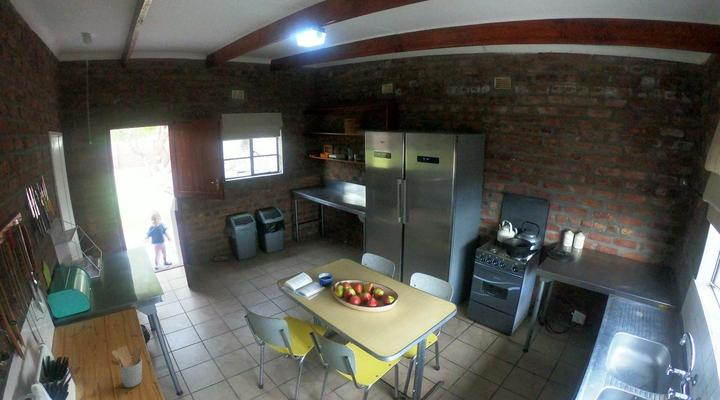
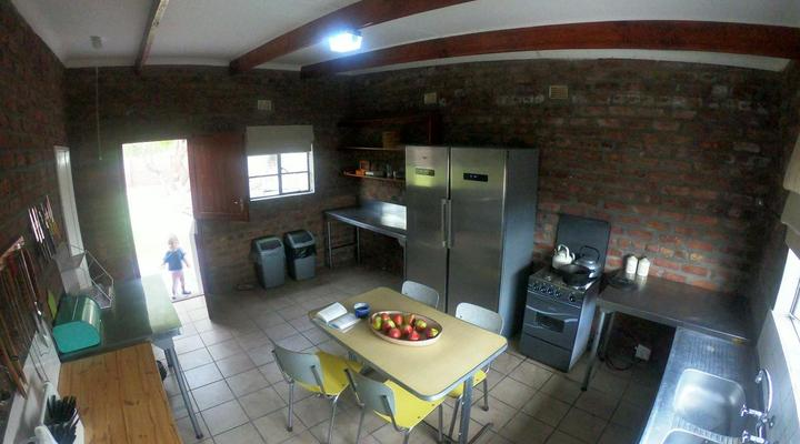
- utensil holder [111,345,143,388]
